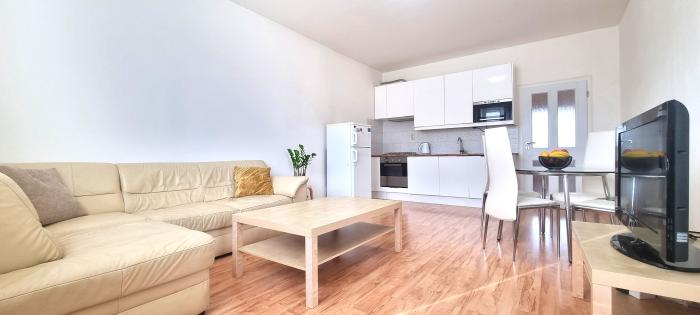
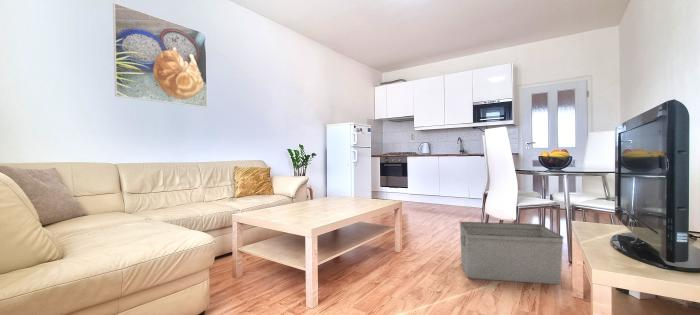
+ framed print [112,2,208,108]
+ storage bin [459,221,565,285]
